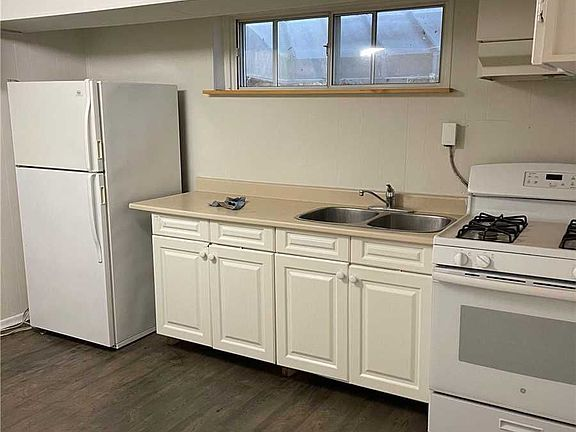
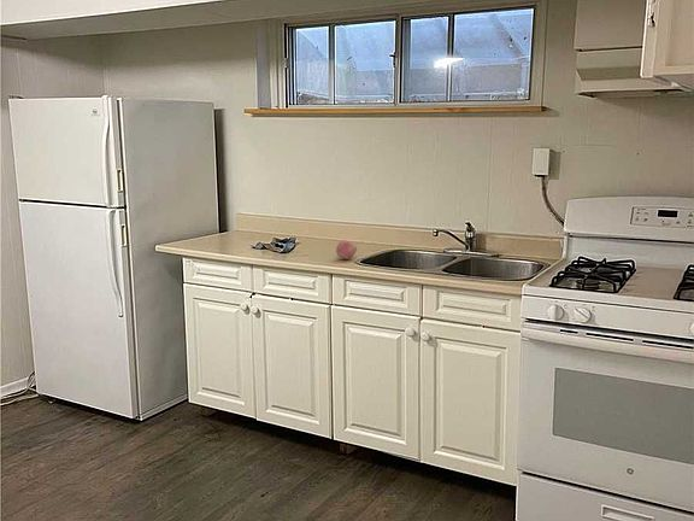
+ apple [335,239,358,260]
